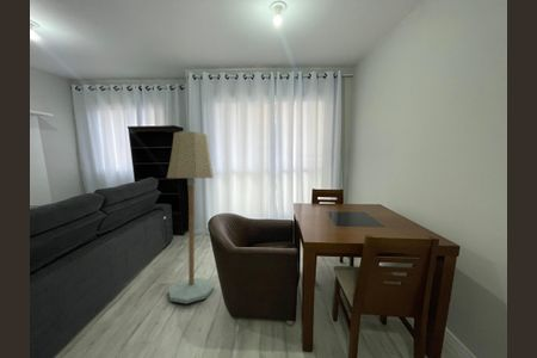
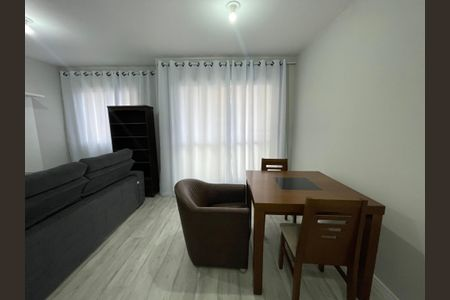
- floor lamp [166,130,215,304]
